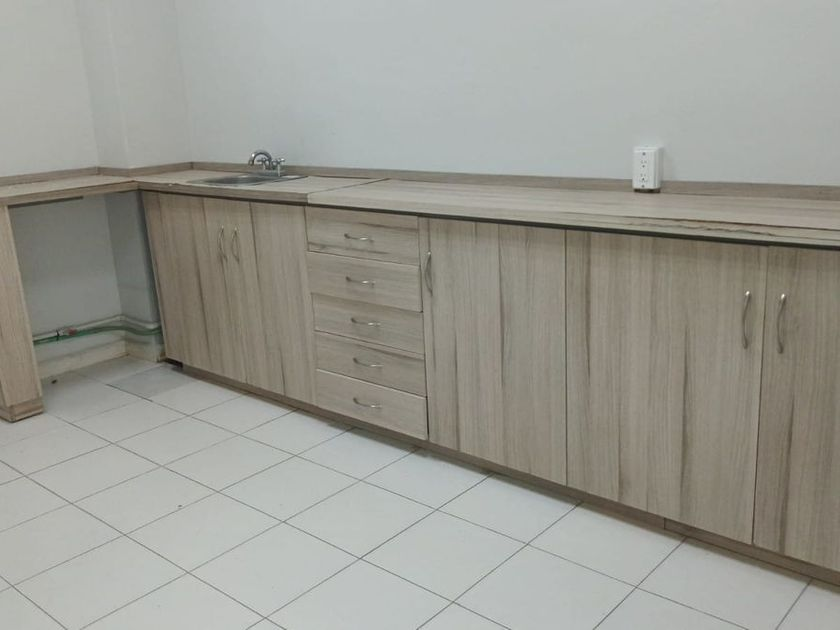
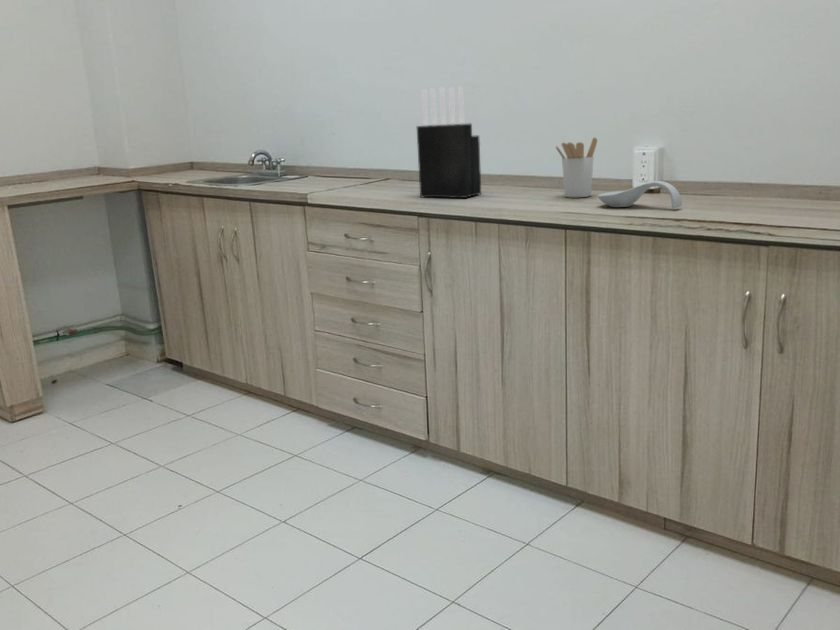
+ spoon rest [597,180,683,209]
+ utensil holder [555,136,598,198]
+ knife block [416,85,482,199]
